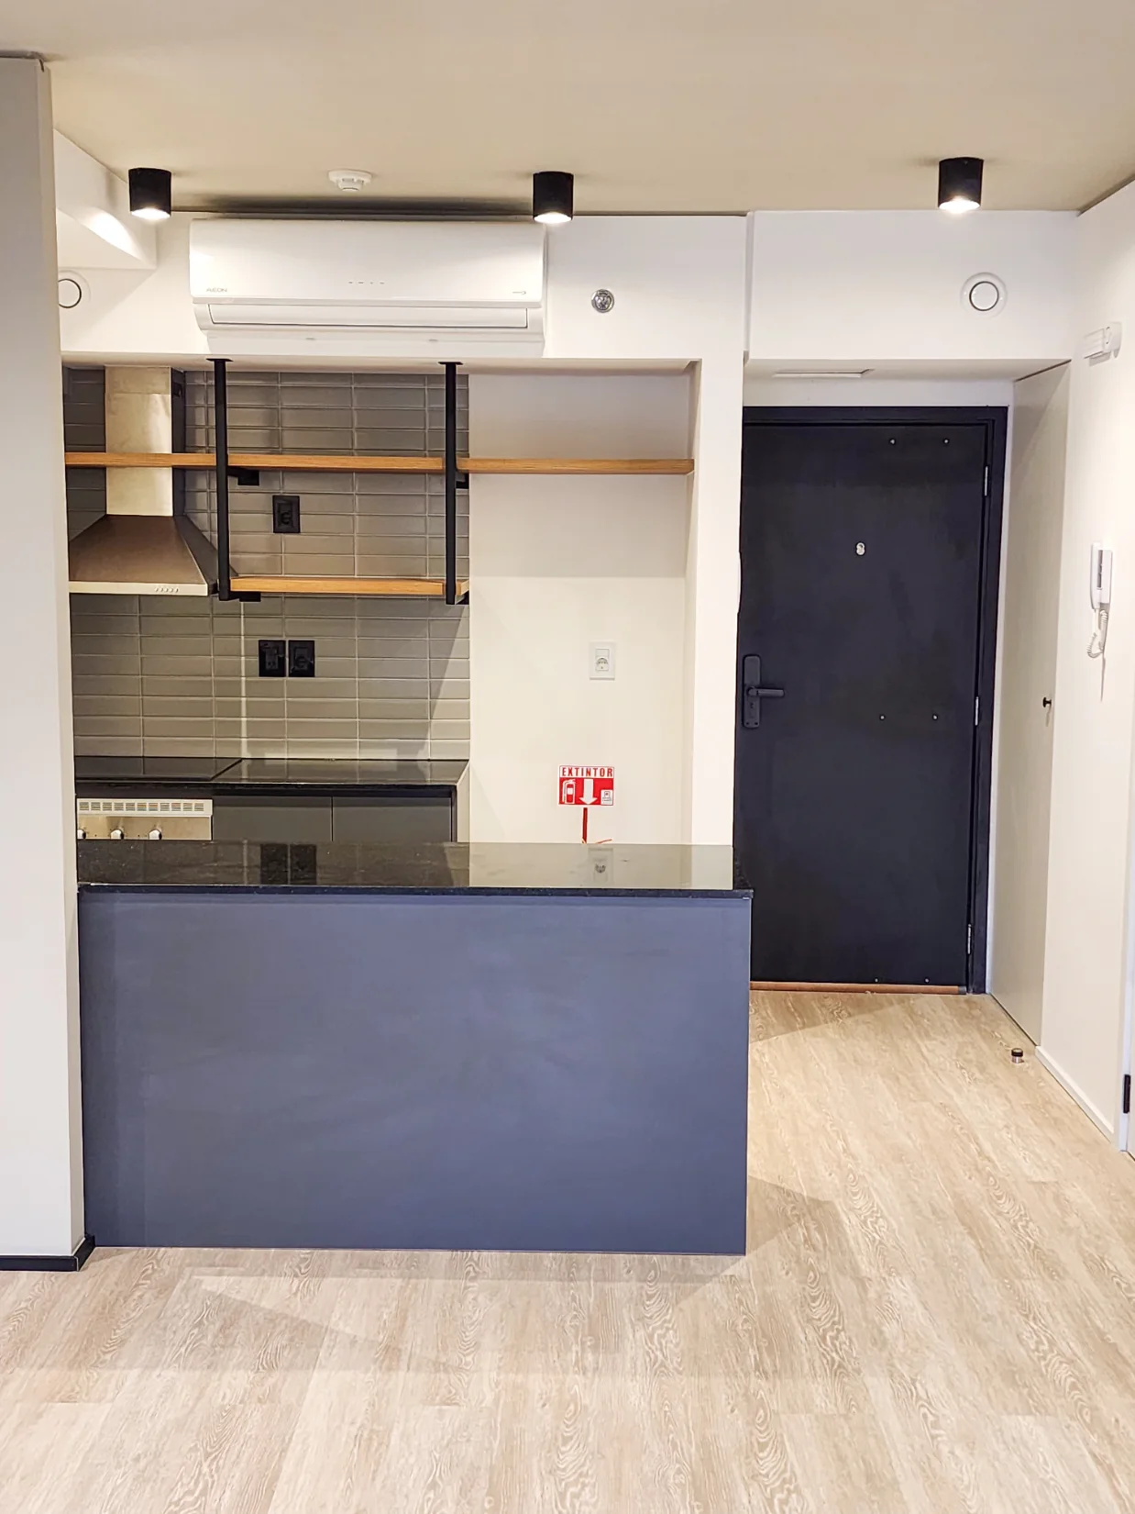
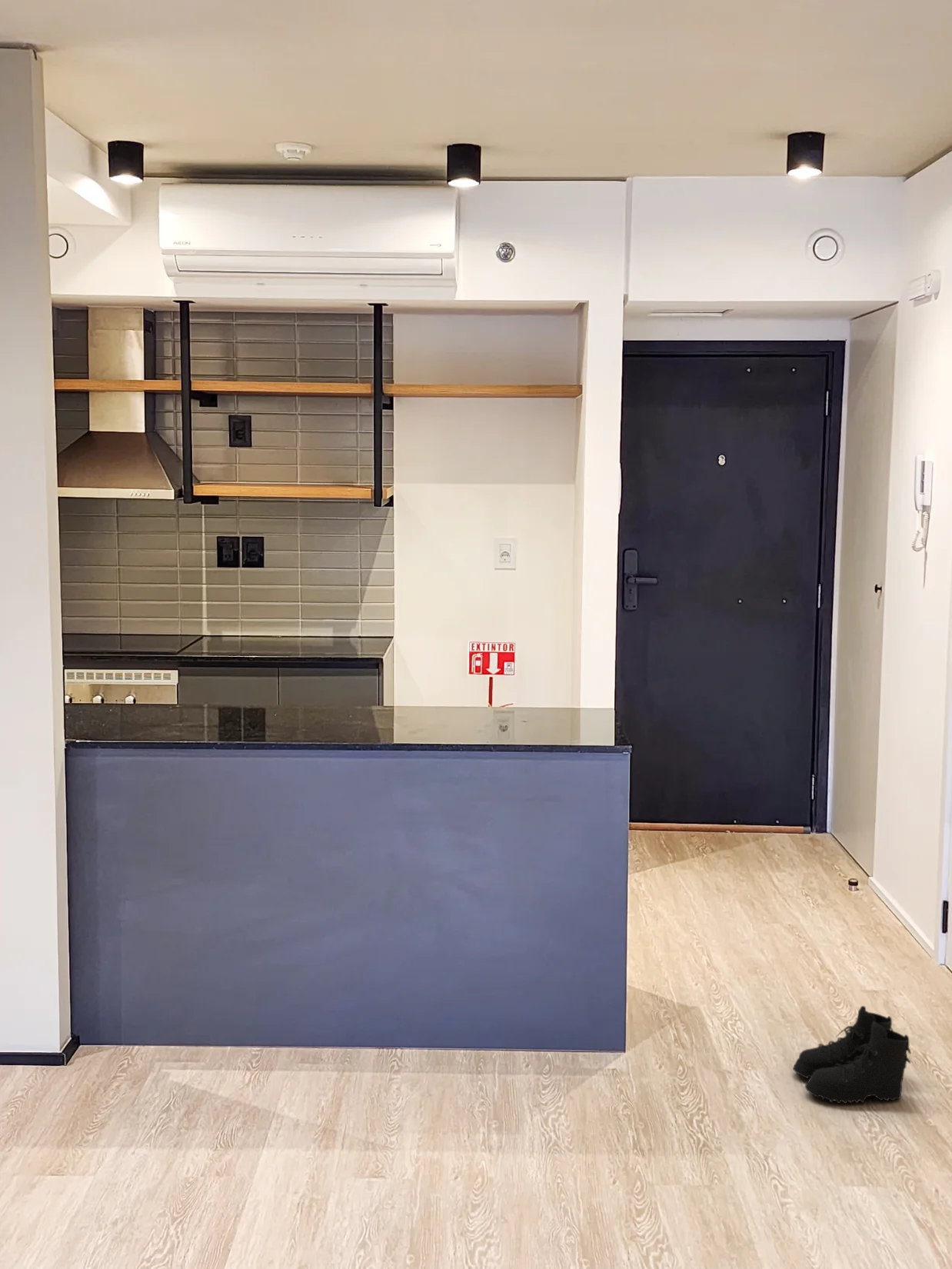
+ boots [792,1005,912,1104]
